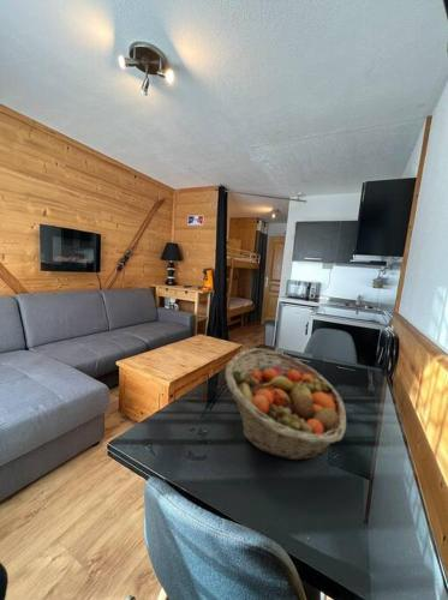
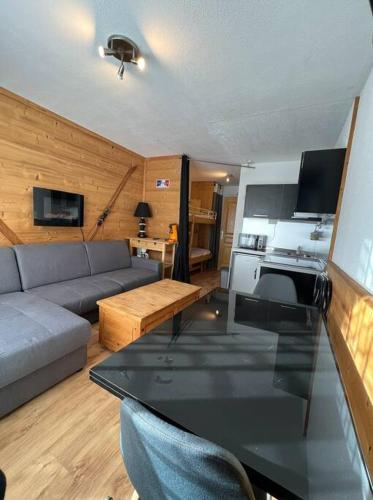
- fruit basket [225,347,347,462]
